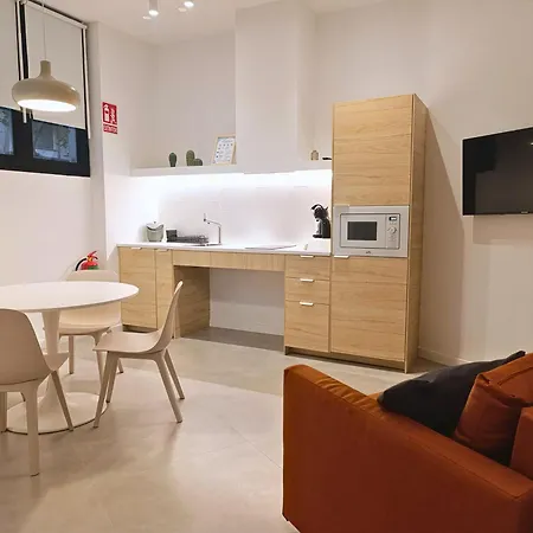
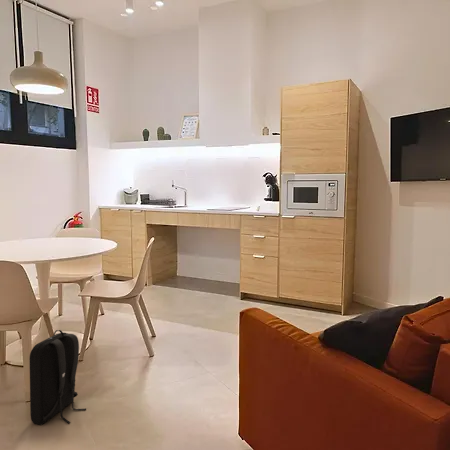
+ backpack [29,329,87,426]
